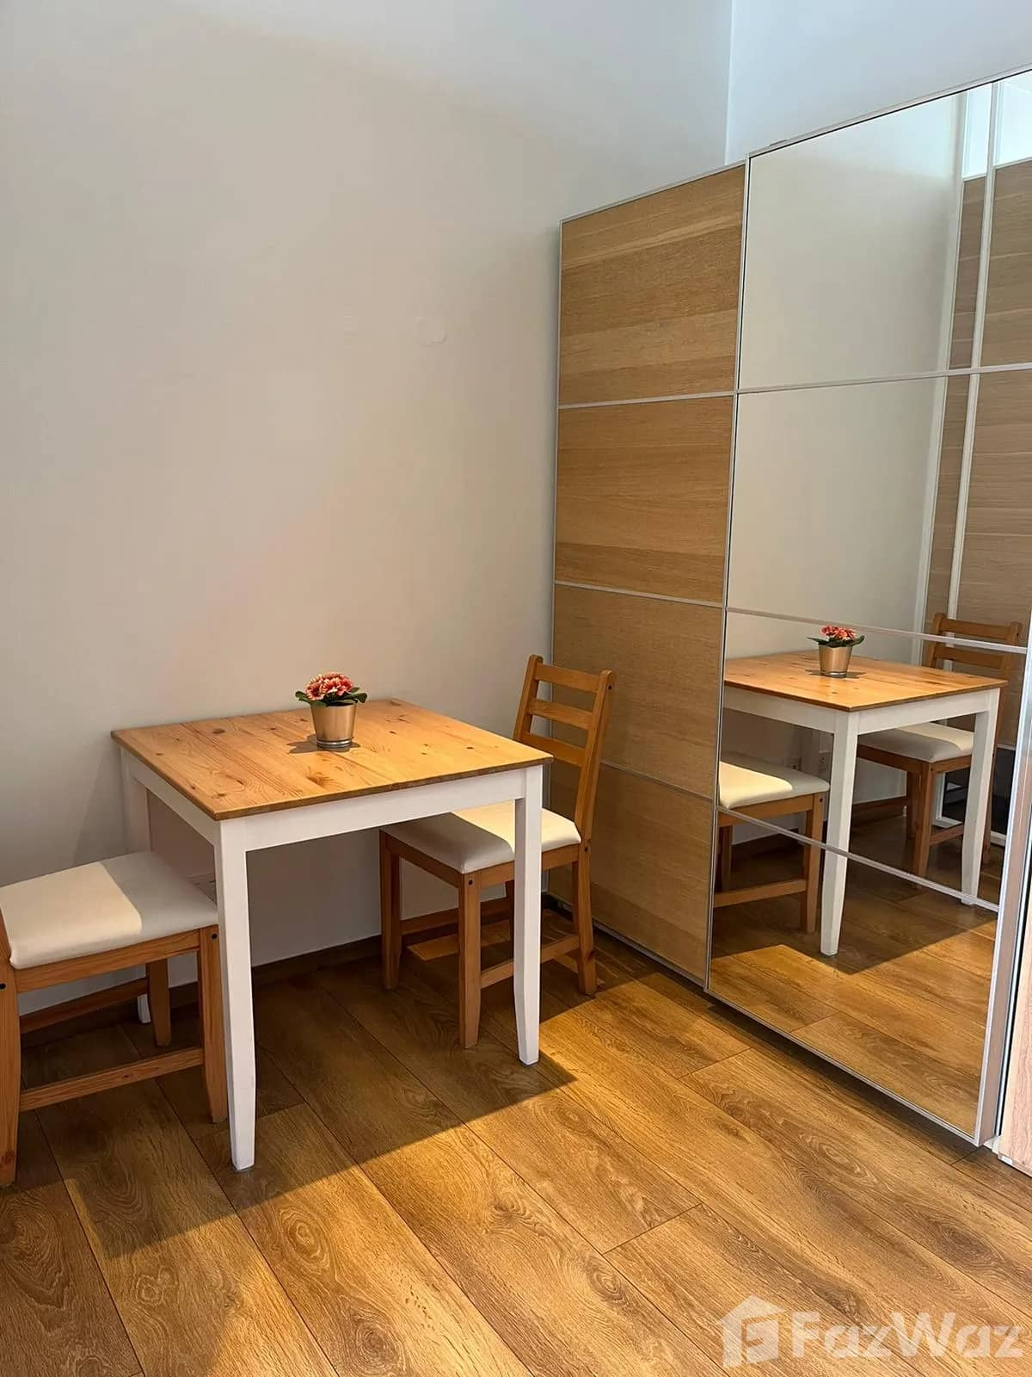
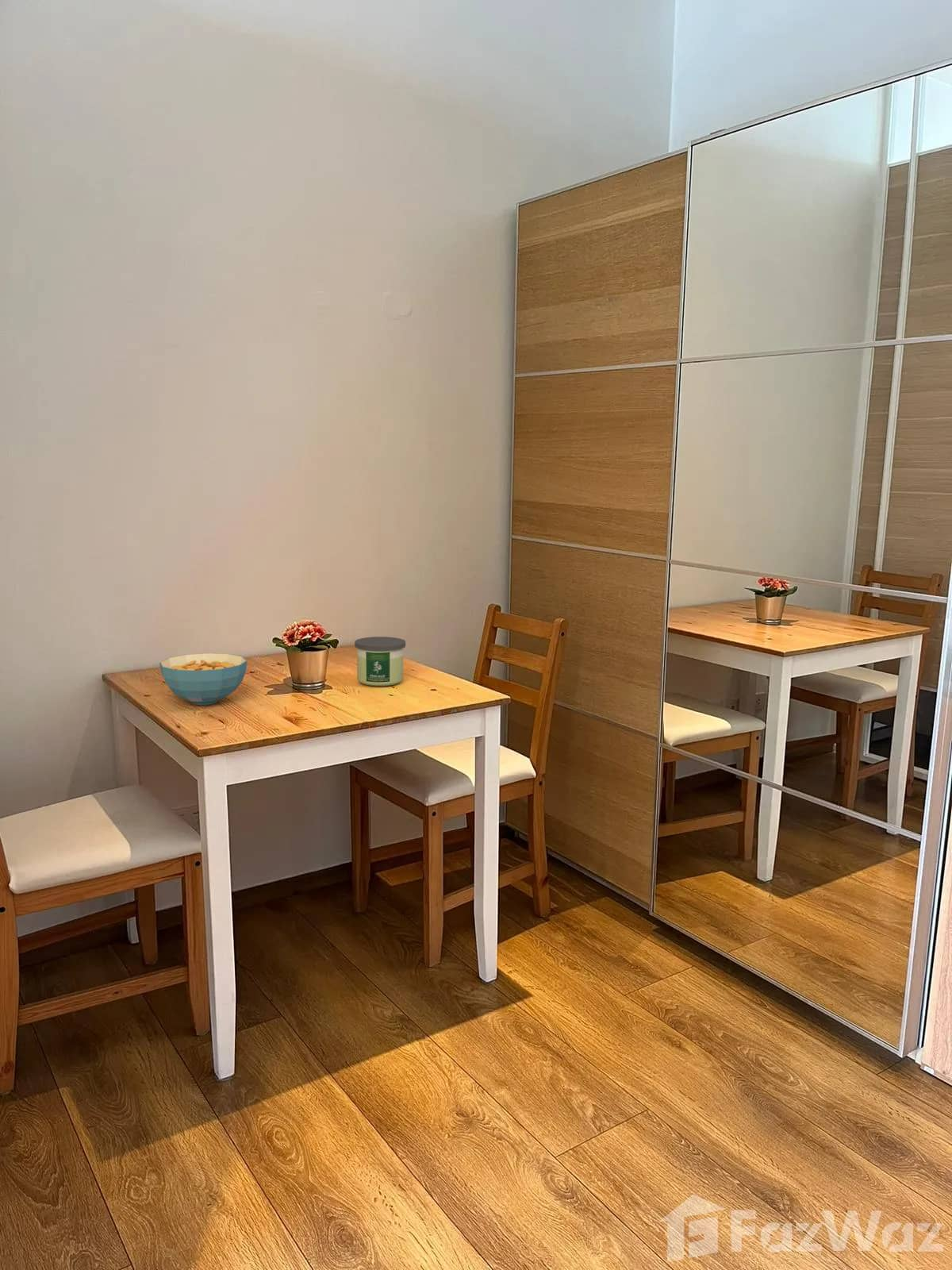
+ cereal bowl [159,652,248,706]
+ candle [354,636,406,687]
